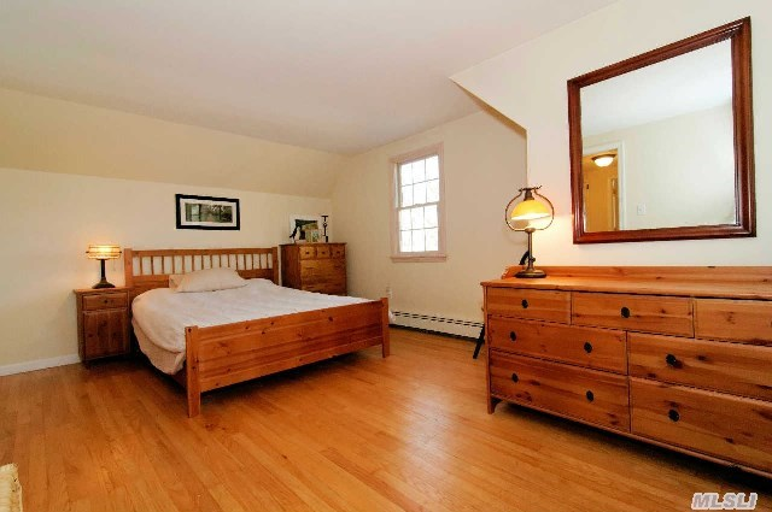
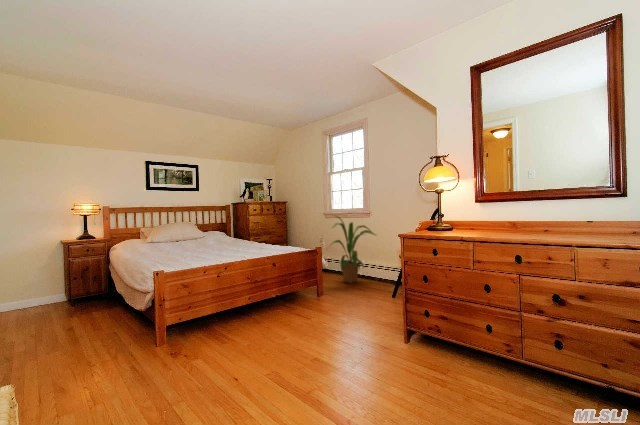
+ house plant [326,214,378,284]
